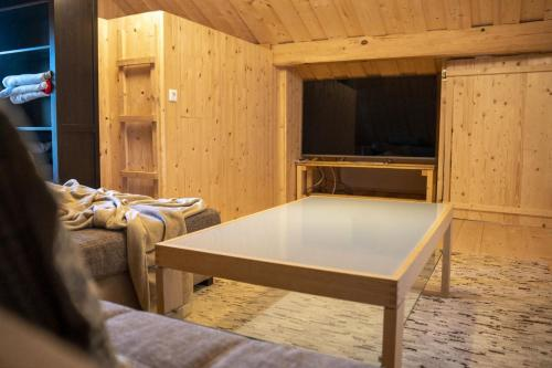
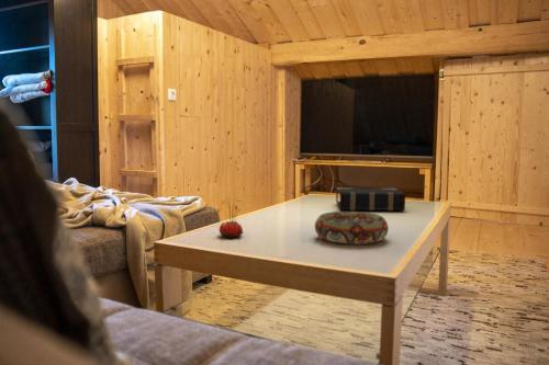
+ flower [216,198,245,239]
+ book [335,186,406,212]
+ decorative bowl [314,210,390,246]
